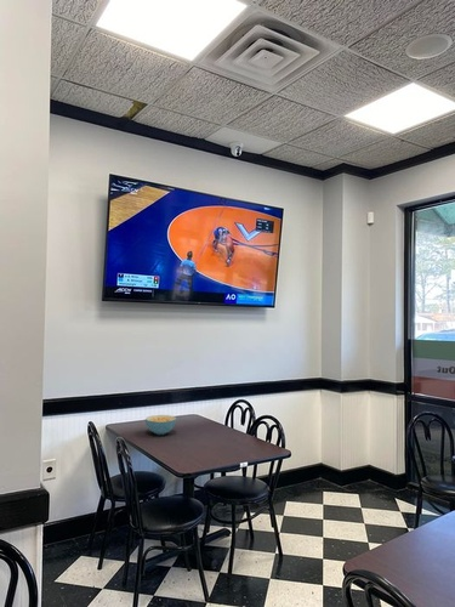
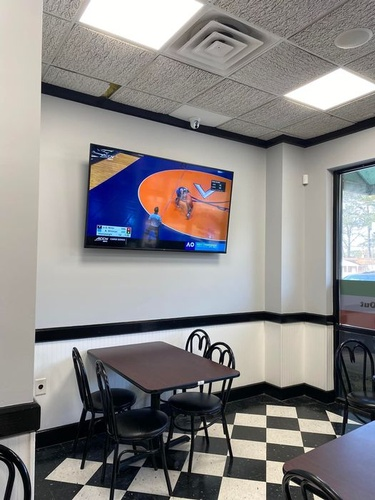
- cereal bowl [144,414,177,436]
